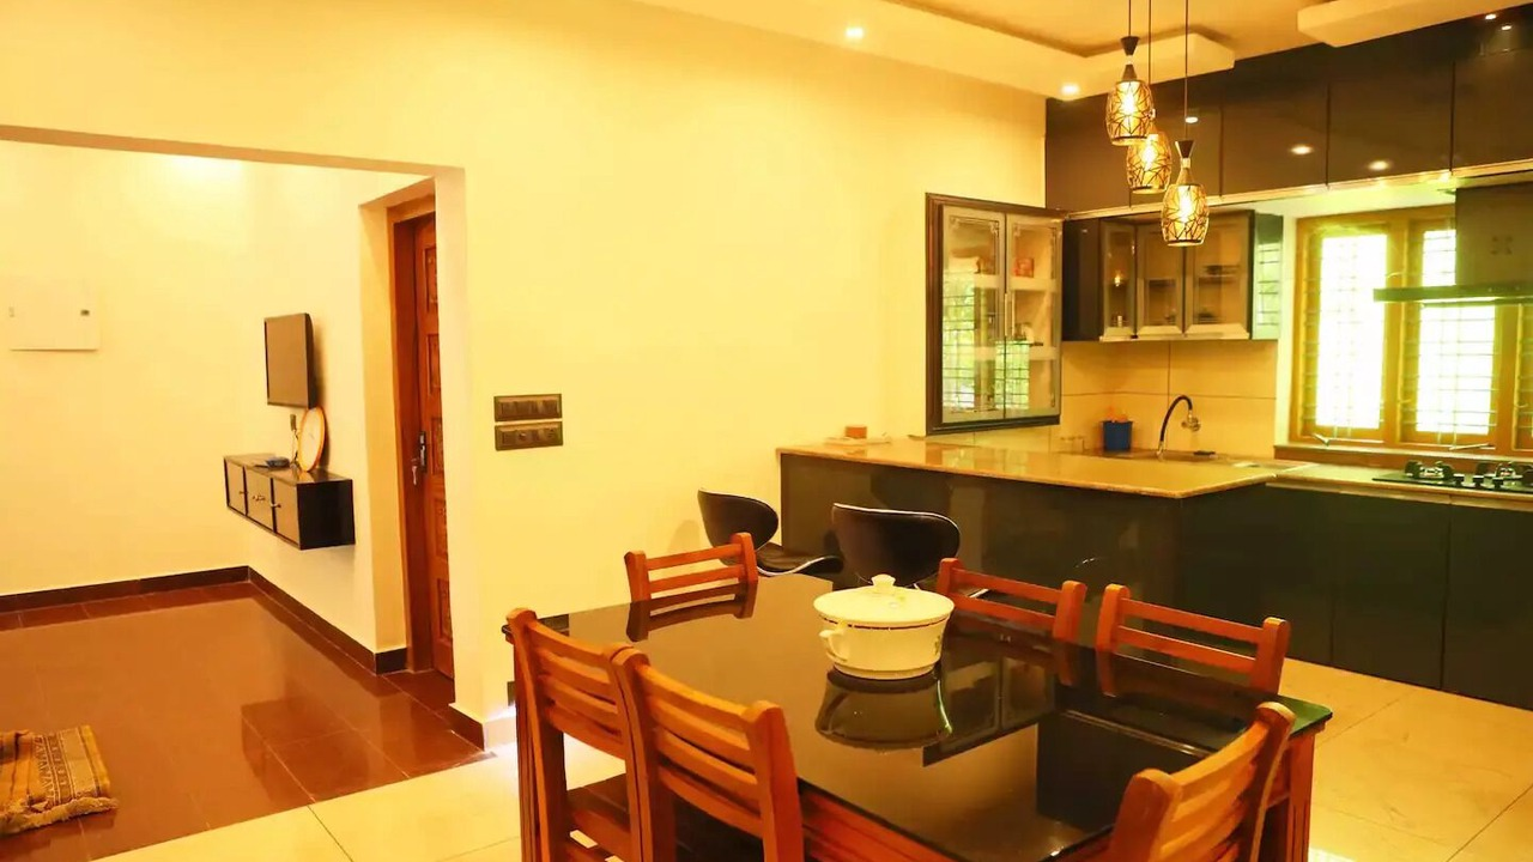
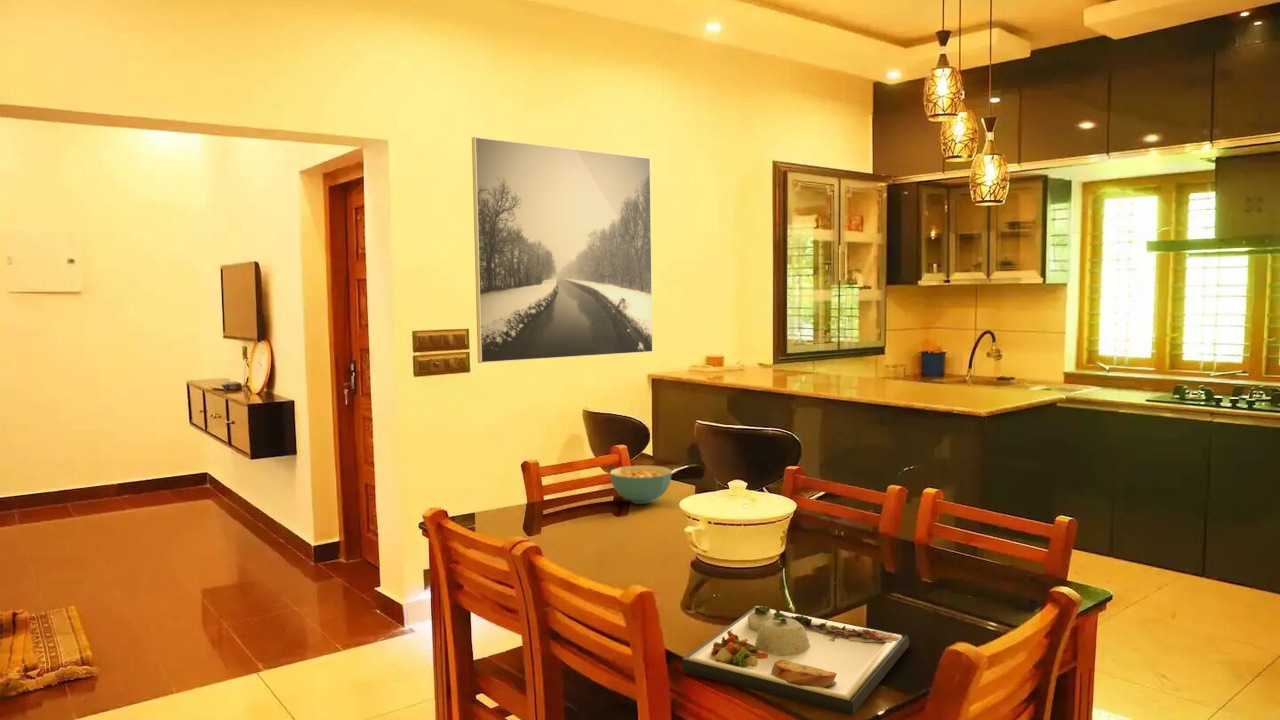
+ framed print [471,136,654,364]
+ cereal bowl [609,465,673,505]
+ dinner plate [680,604,910,717]
